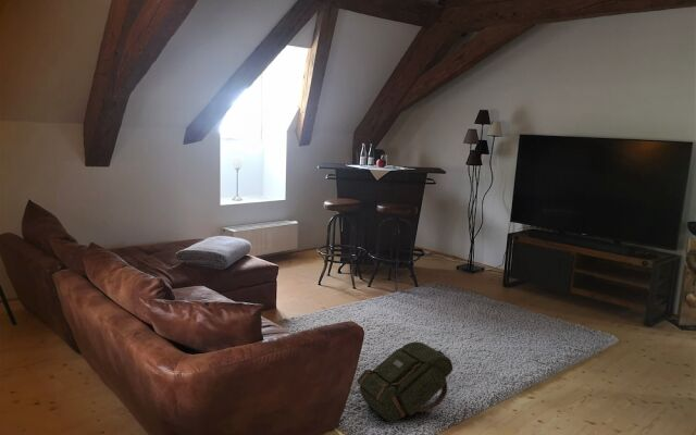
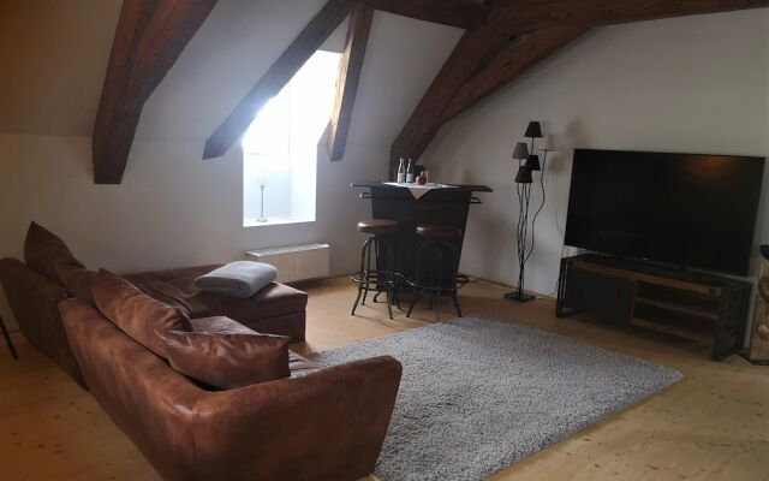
- backpack [356,340,453,424]
